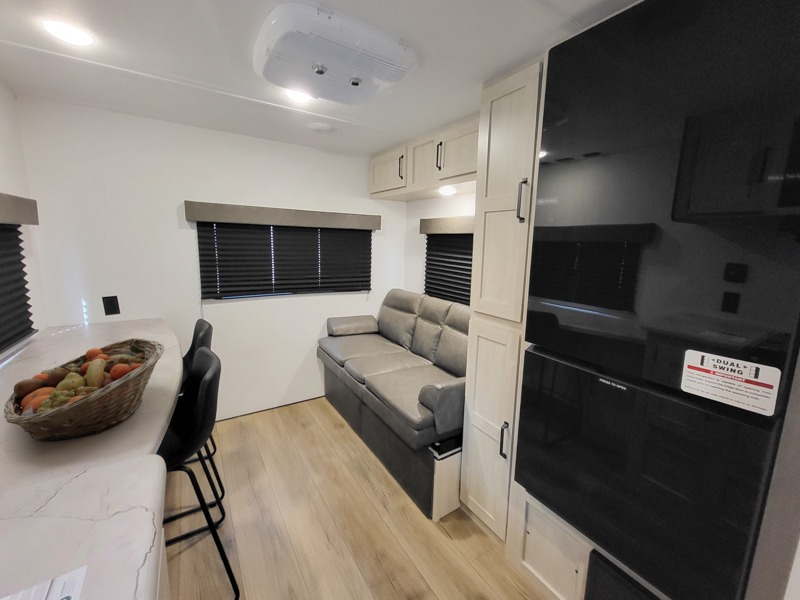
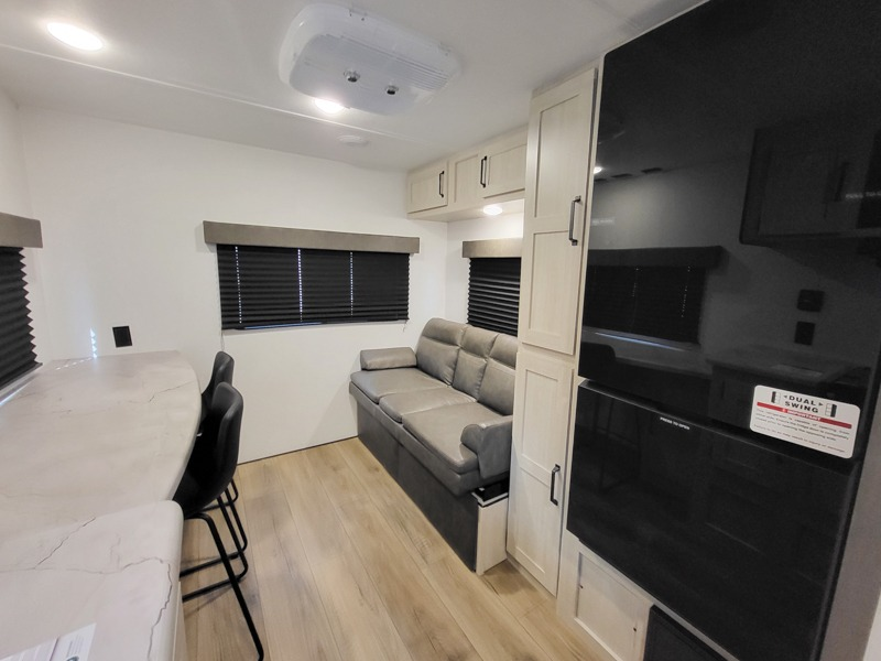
- fruit basket [3,337,165,442]
